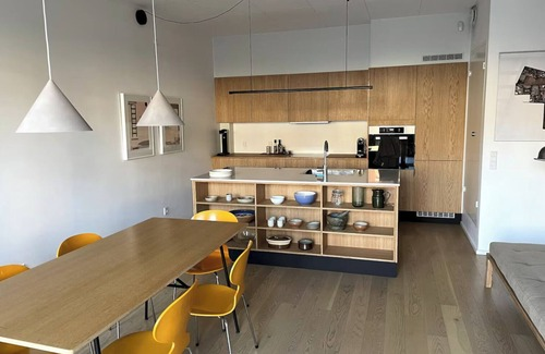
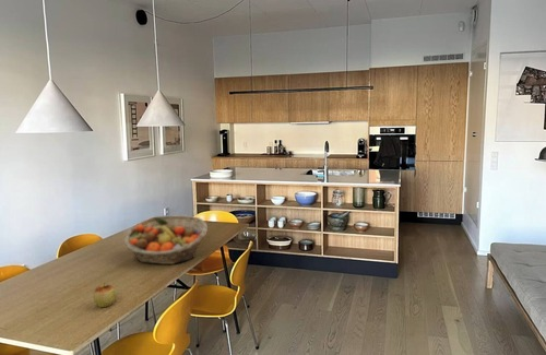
+ fruit basket [123,214,209,265]
+ apple [93,283,117,308]
